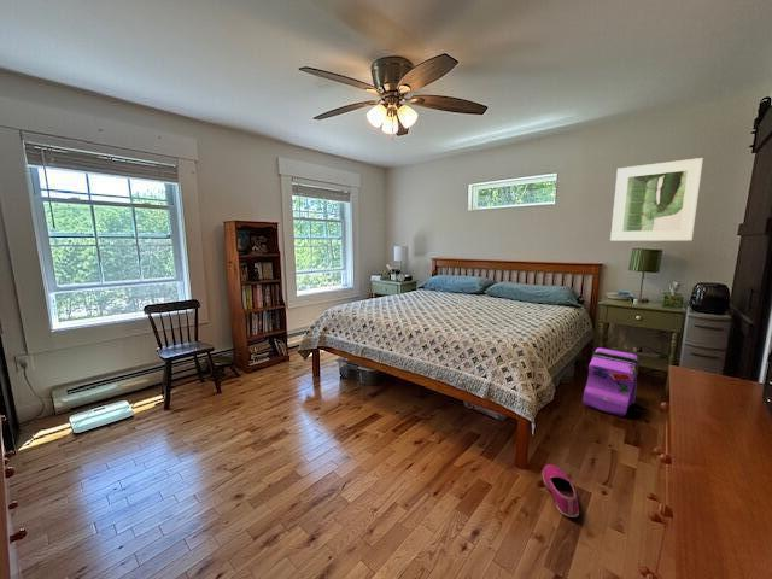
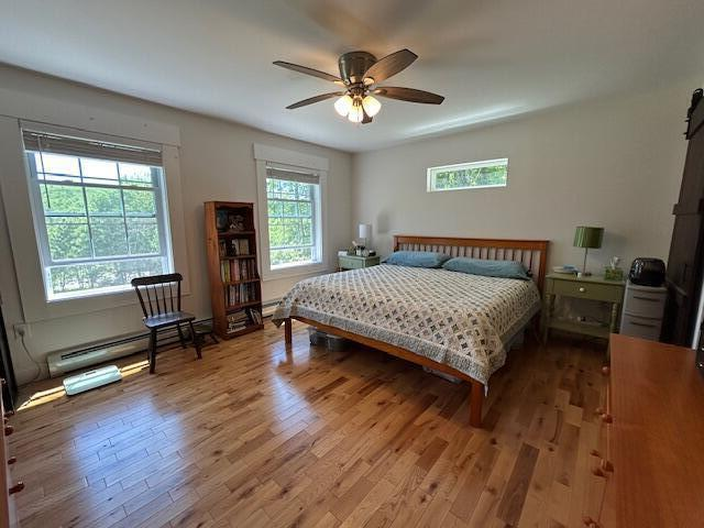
- backpack [581,346,639,417]
- shoe [542,463,580,519]
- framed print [609,157,704,242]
